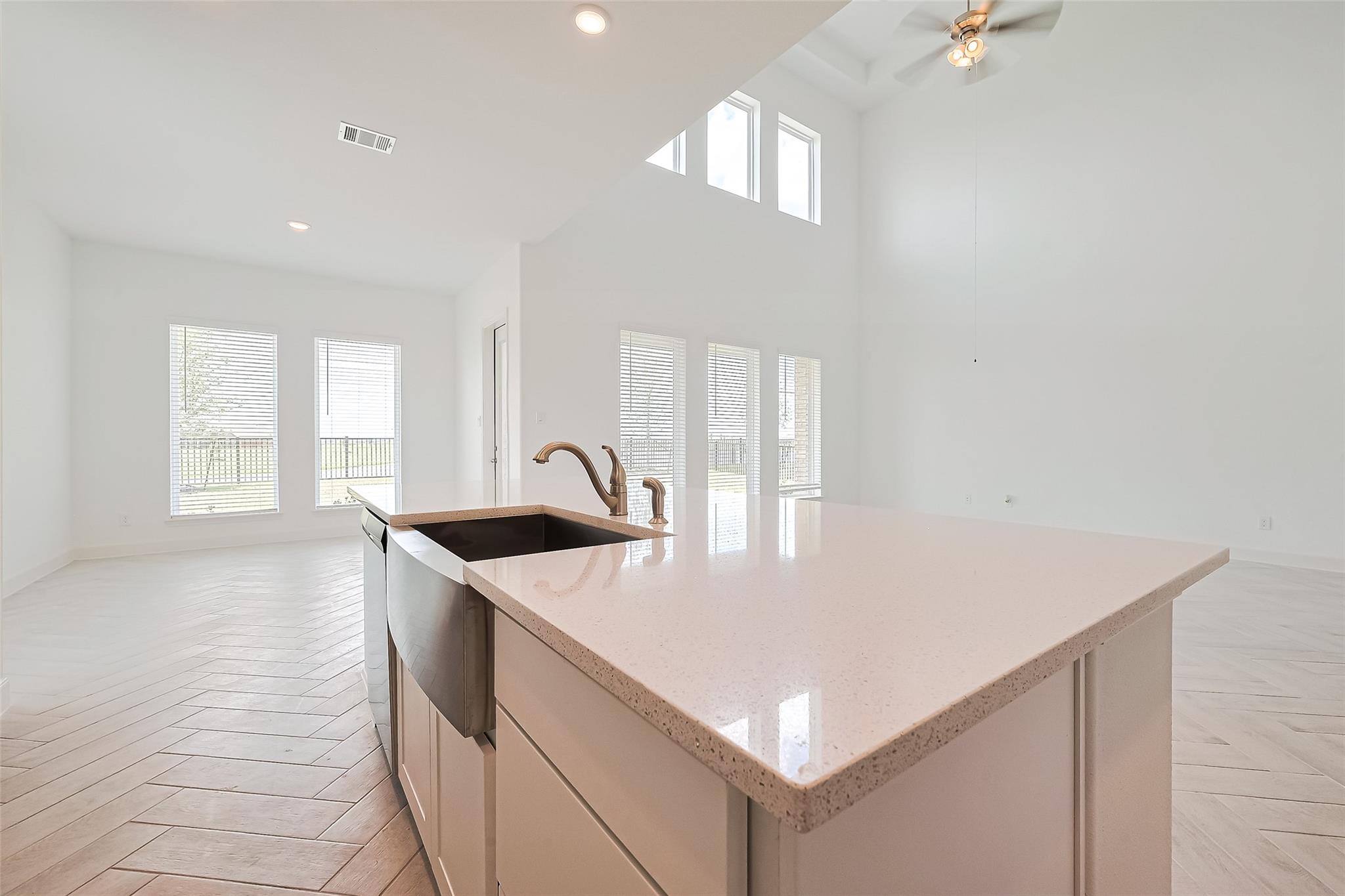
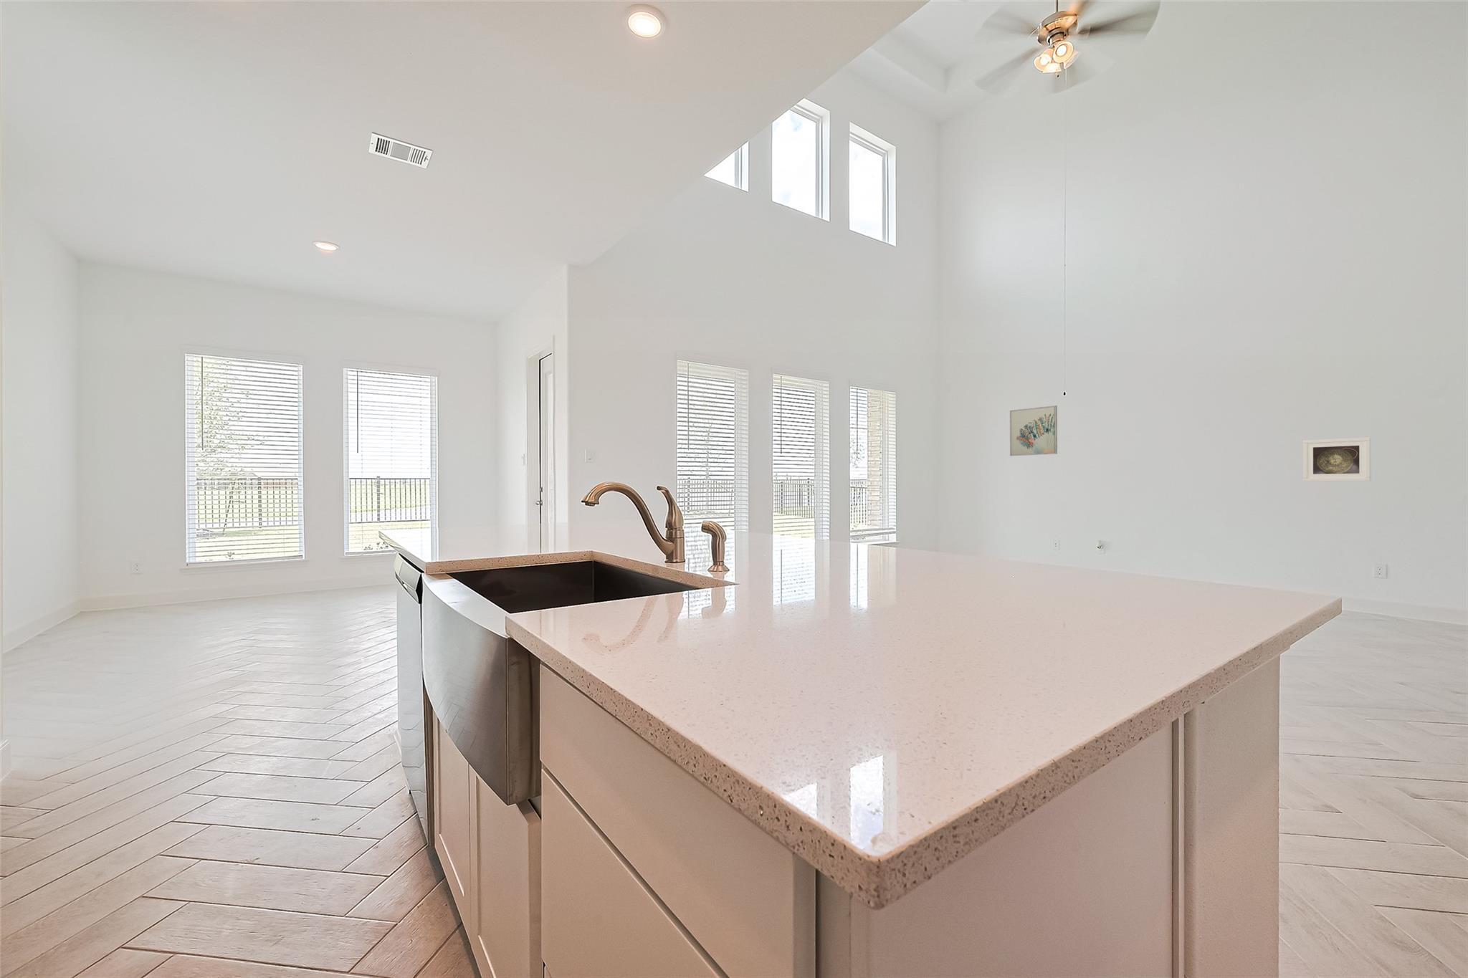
+ wall art [1010,405,1058,456]
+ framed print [1302,437,1371,482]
